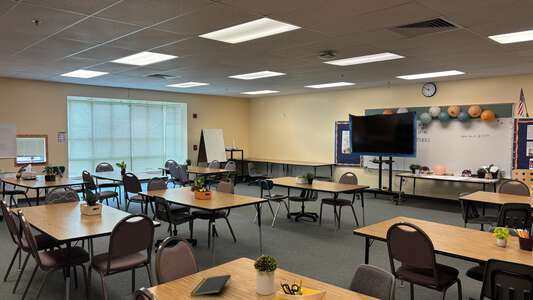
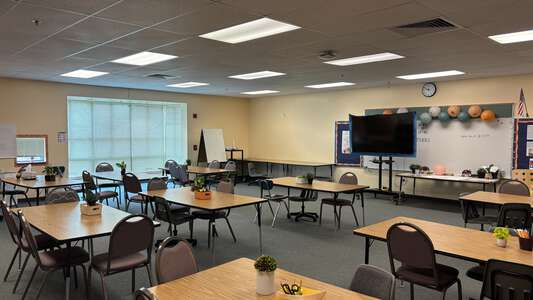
- notepad [190,274,232,297]
